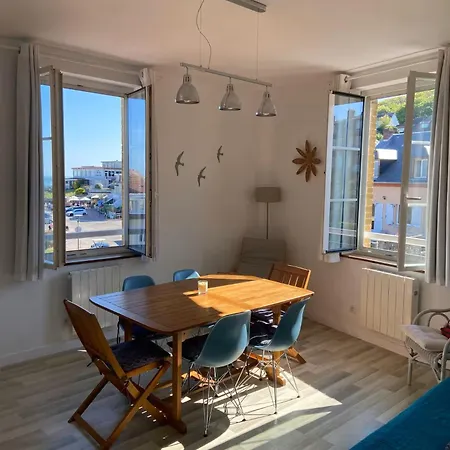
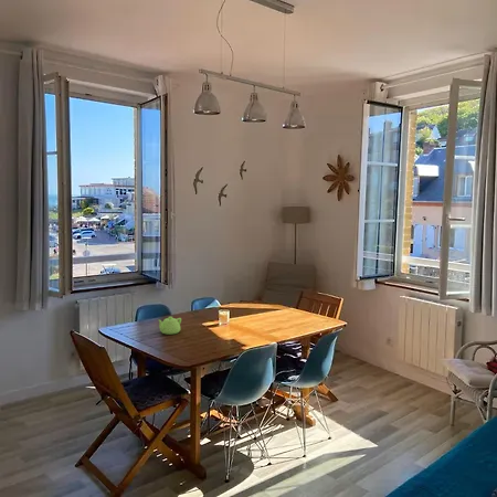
+ teapot [158,316,182,336]
